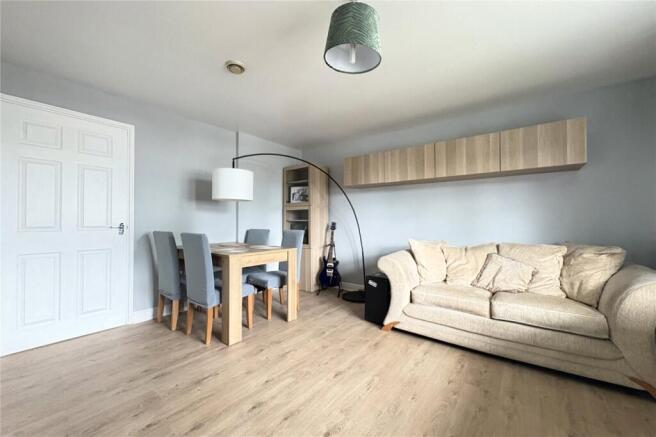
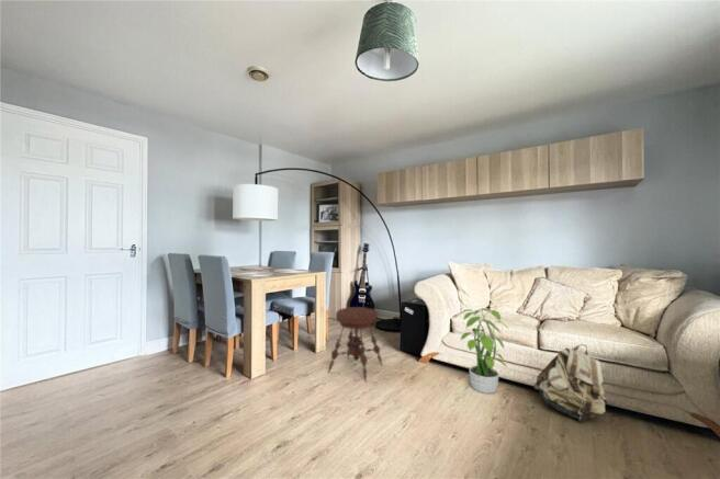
+ stool [327,306,384,383]
+ potted plant [453,305,509,395]
+ backpack [532,343,608,424]
